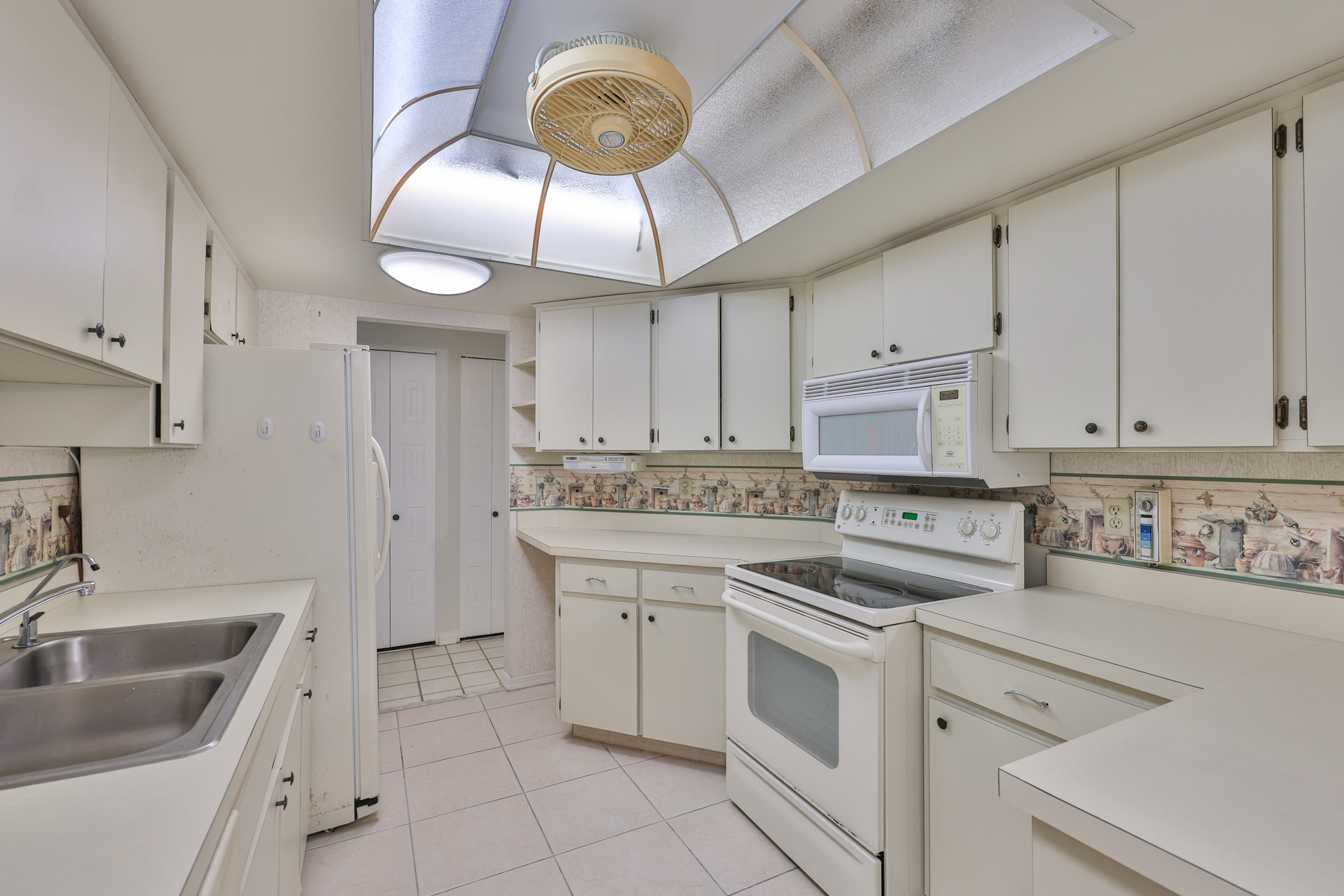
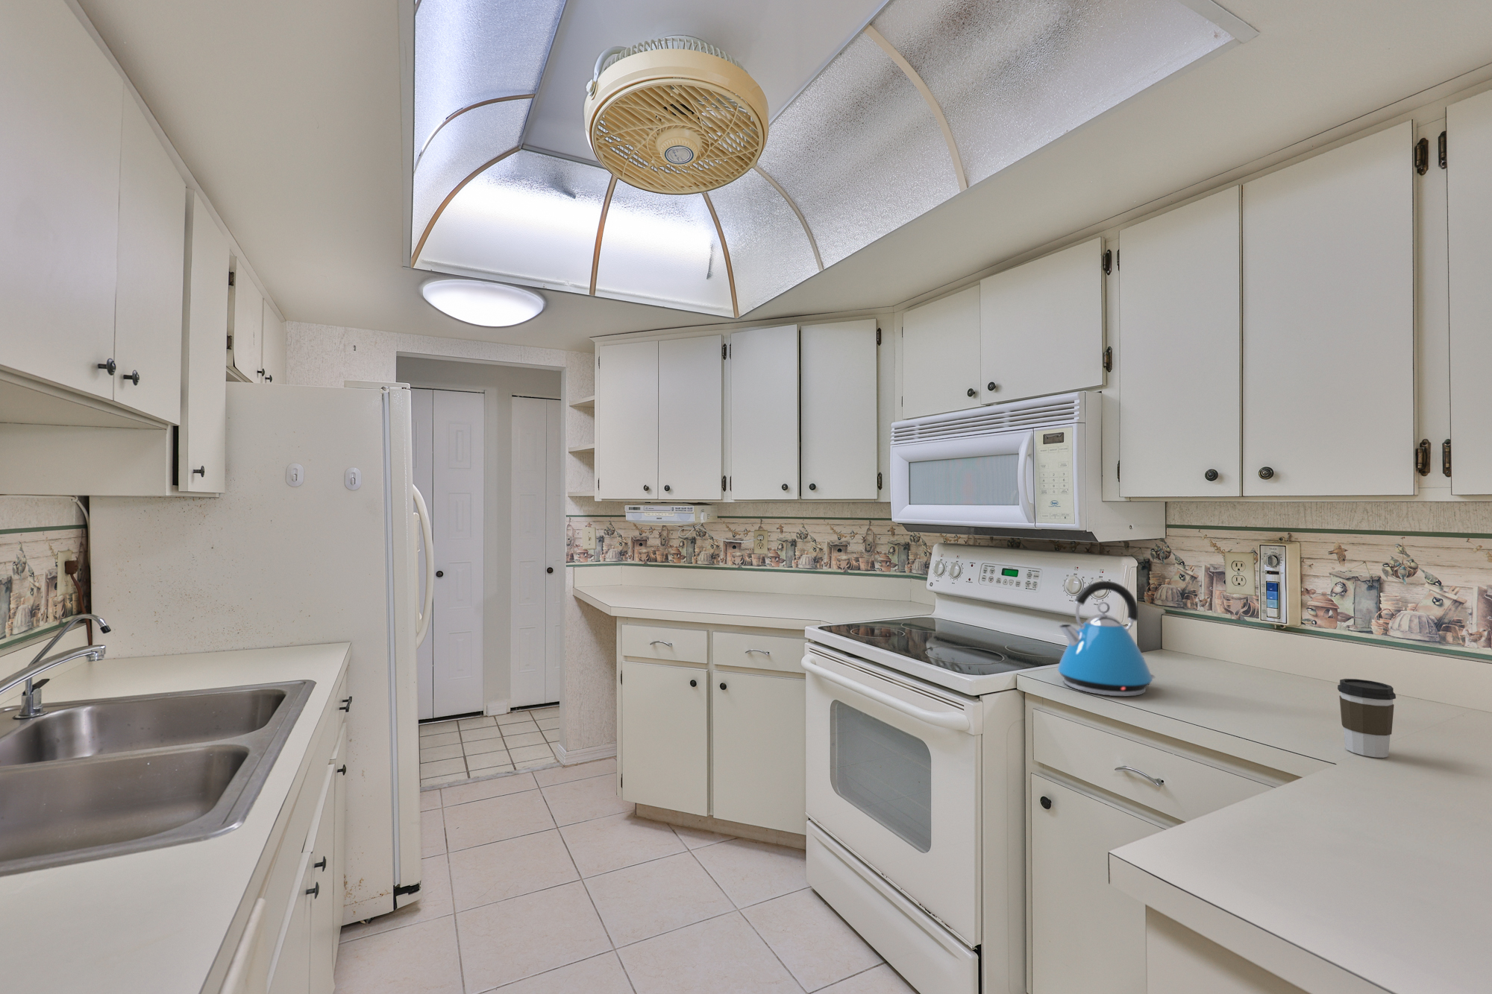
+ kettle [1057,580,1157,697]
+ coffee cup [1337,678,1397,759]
